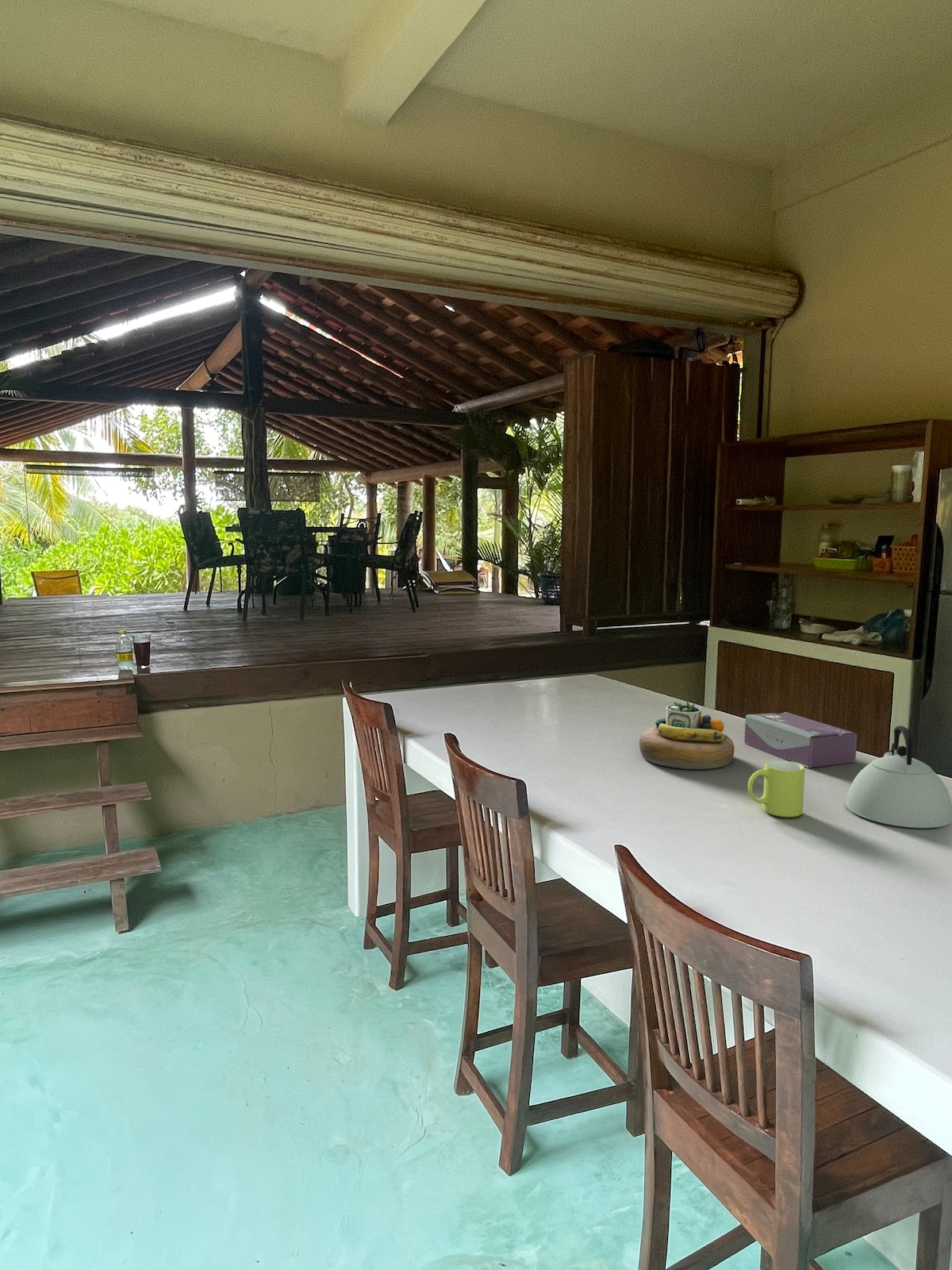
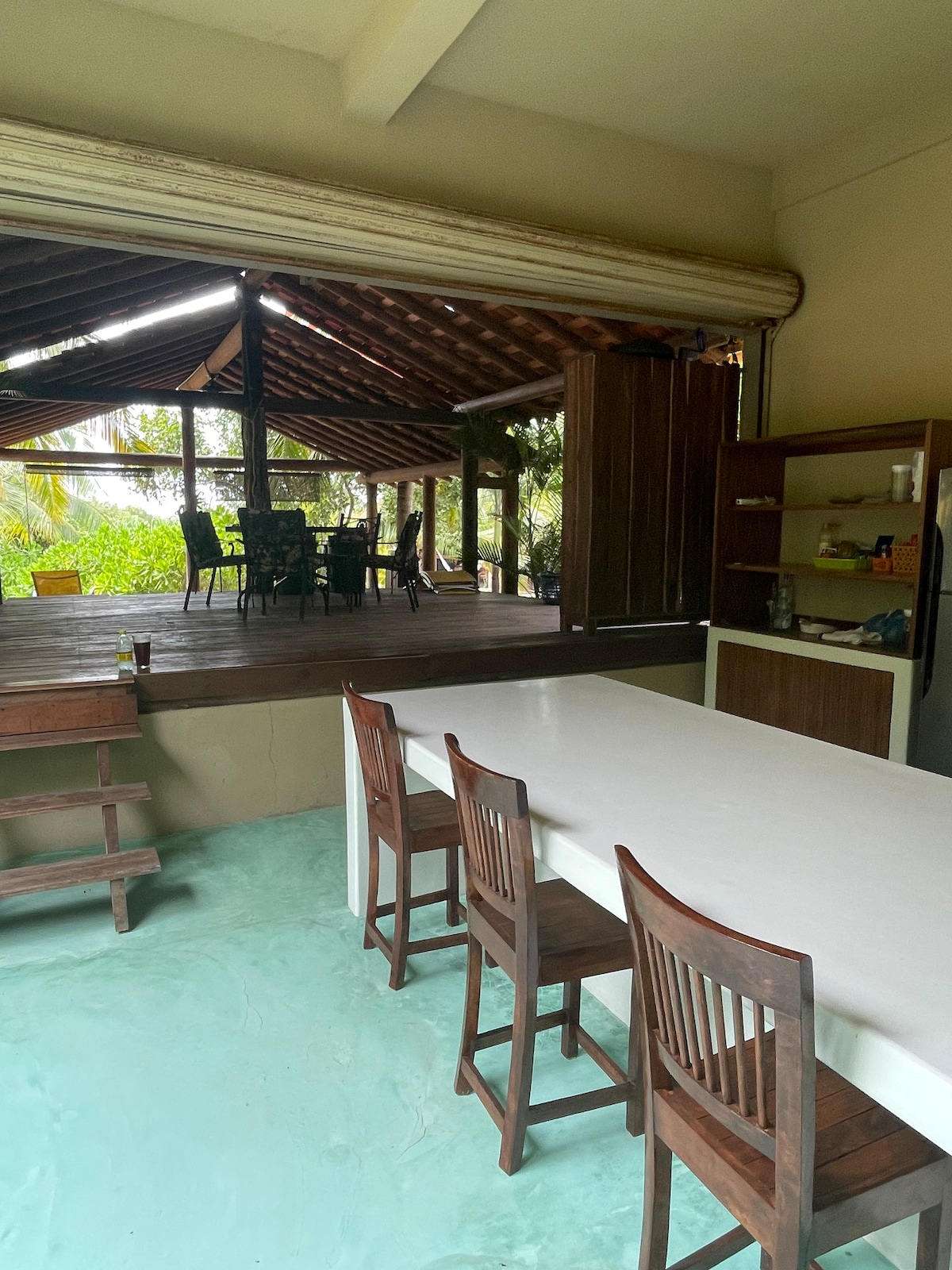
- mug [747,760,805,818]
- kettle [845,725,952,829]
- decorative bowl [639,699,735,770]
- tissue box [743,711,858,768]
